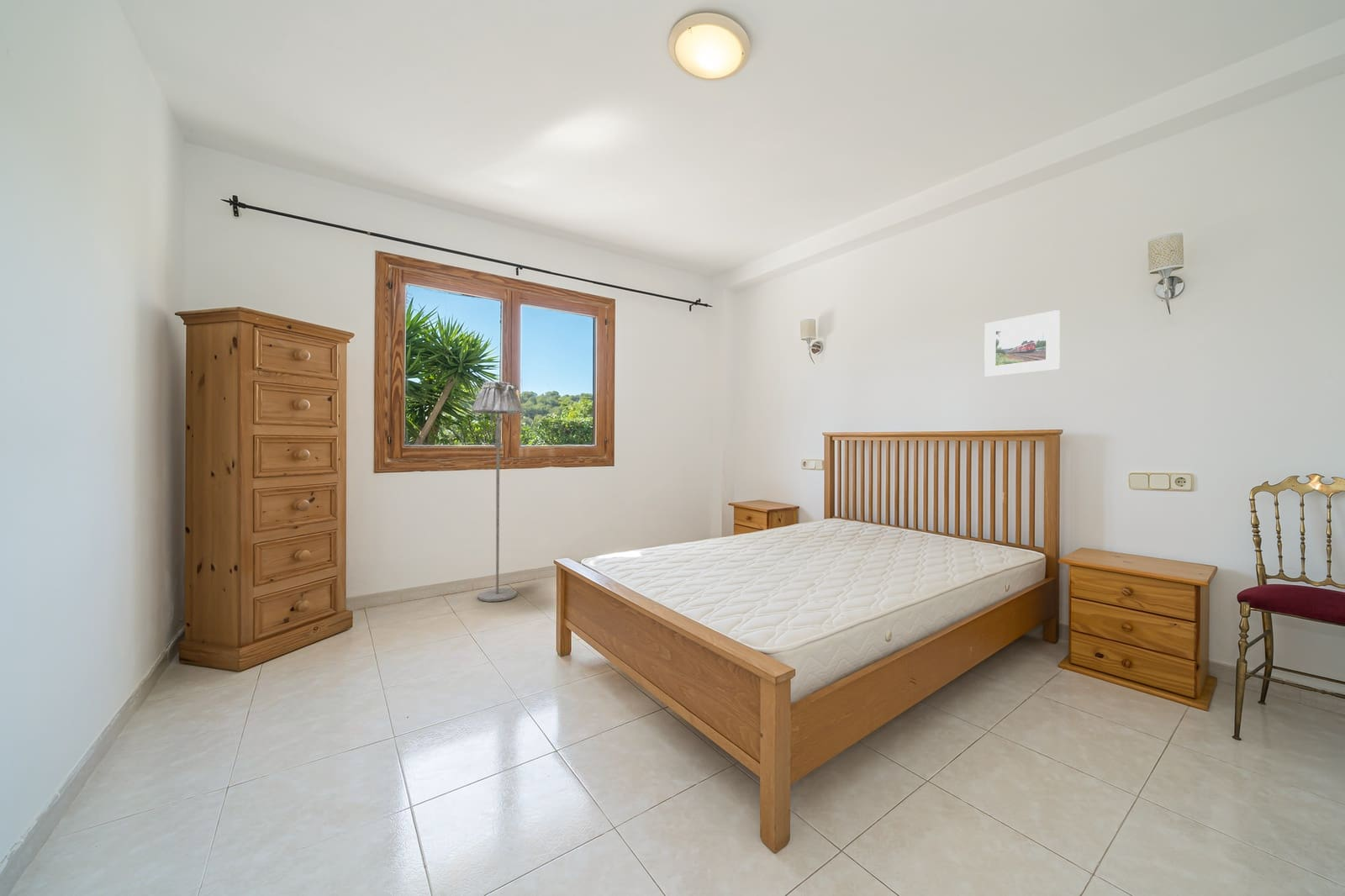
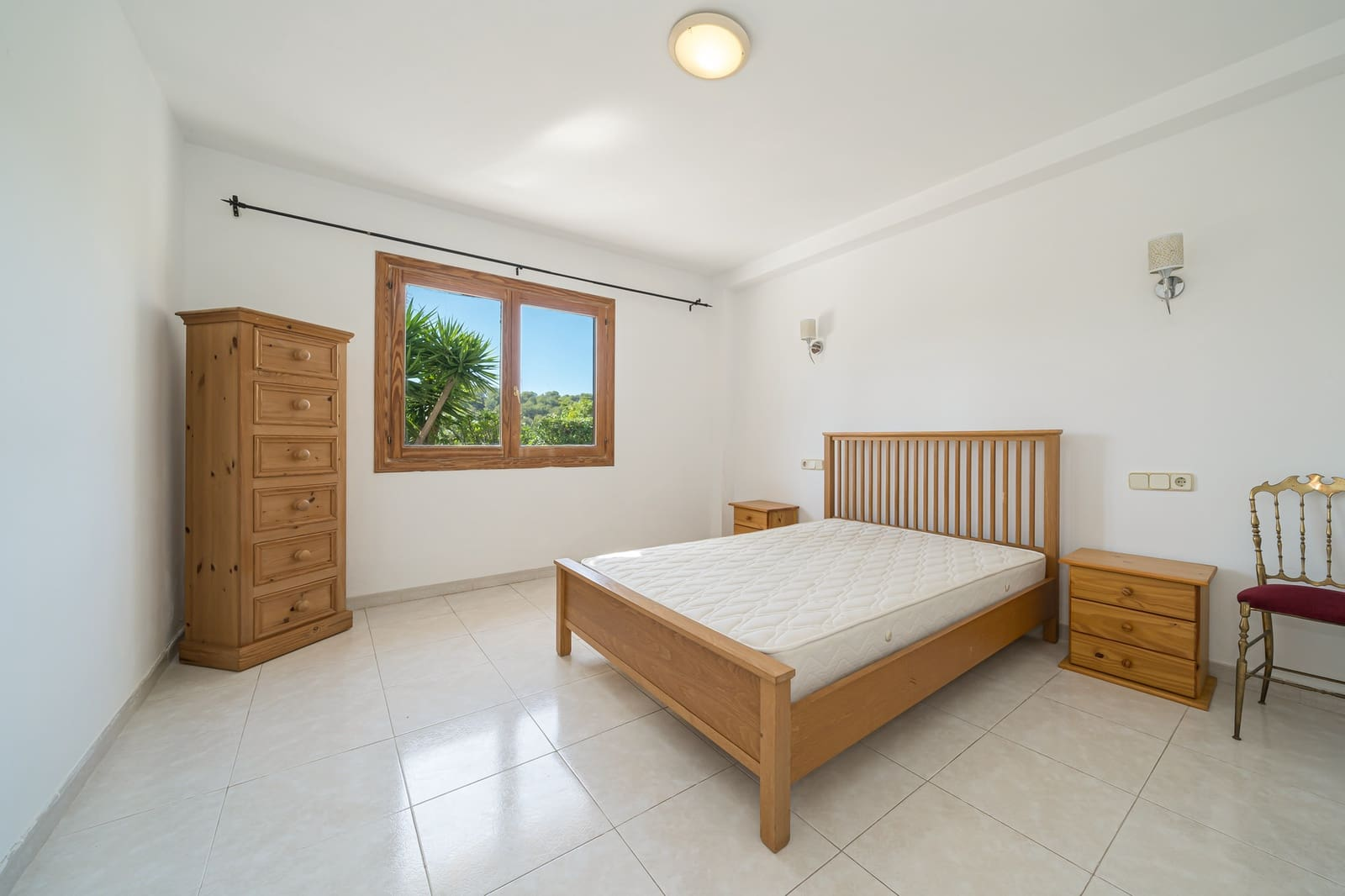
- floor lamp [472,381,524,603]
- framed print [984,309,1061,377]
